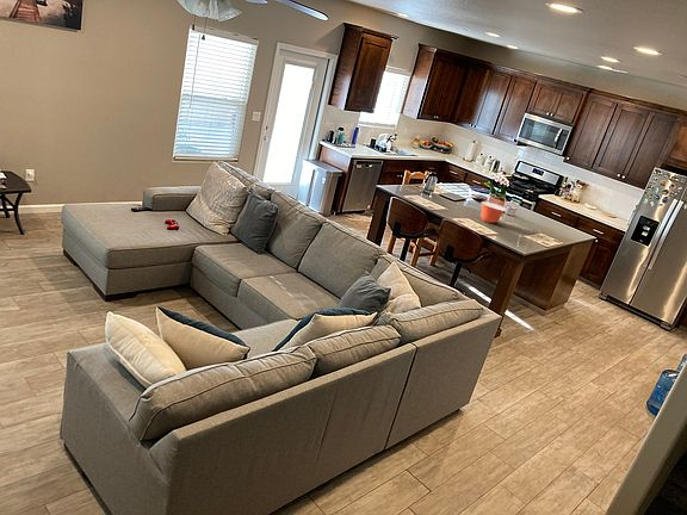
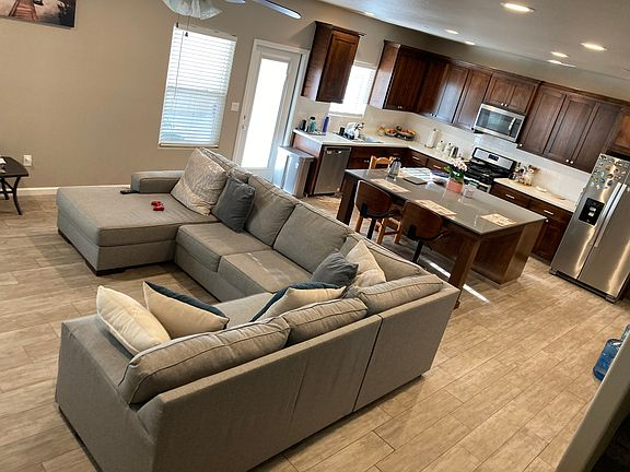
- mixing bowl [479,200,507,224]
